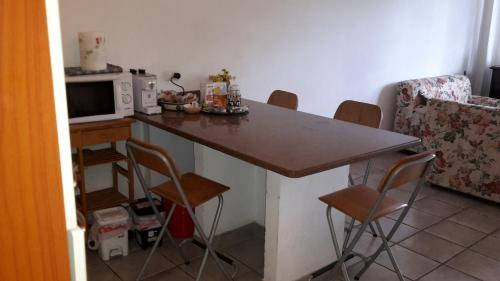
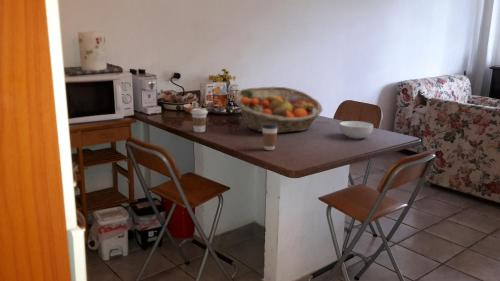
+ coffee cup [190,107,209,133]
+ coffee cup [261,123,278,151]
+ cereal bowl [339,120,374,140]
+ fruit basket [233,86,323,134]
